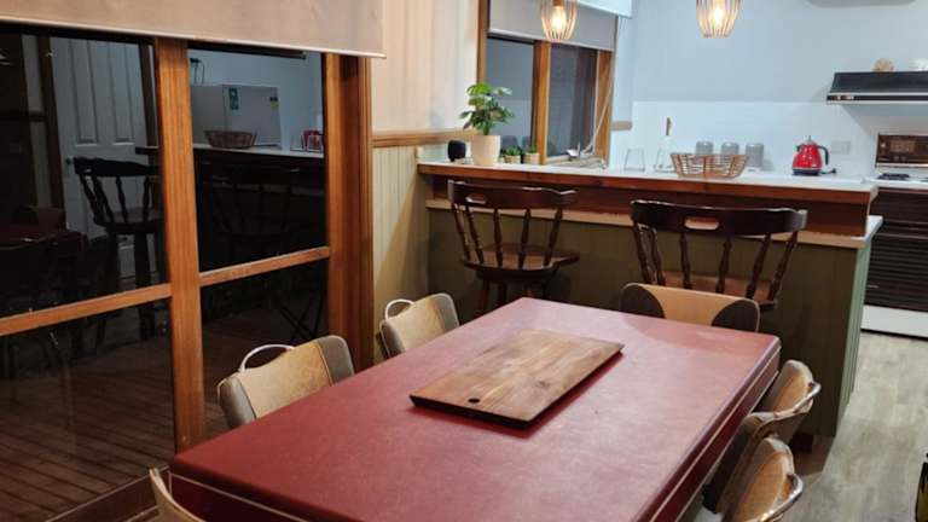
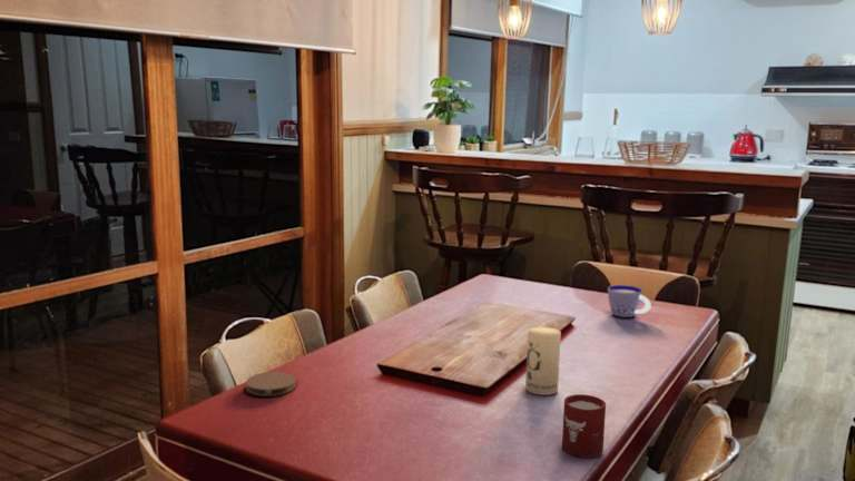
+ coaster [245,371,297,397]
+ candle [524,326,562,396]
+ cup [561,393,607,459]
+ cup [607,284,652,318]
